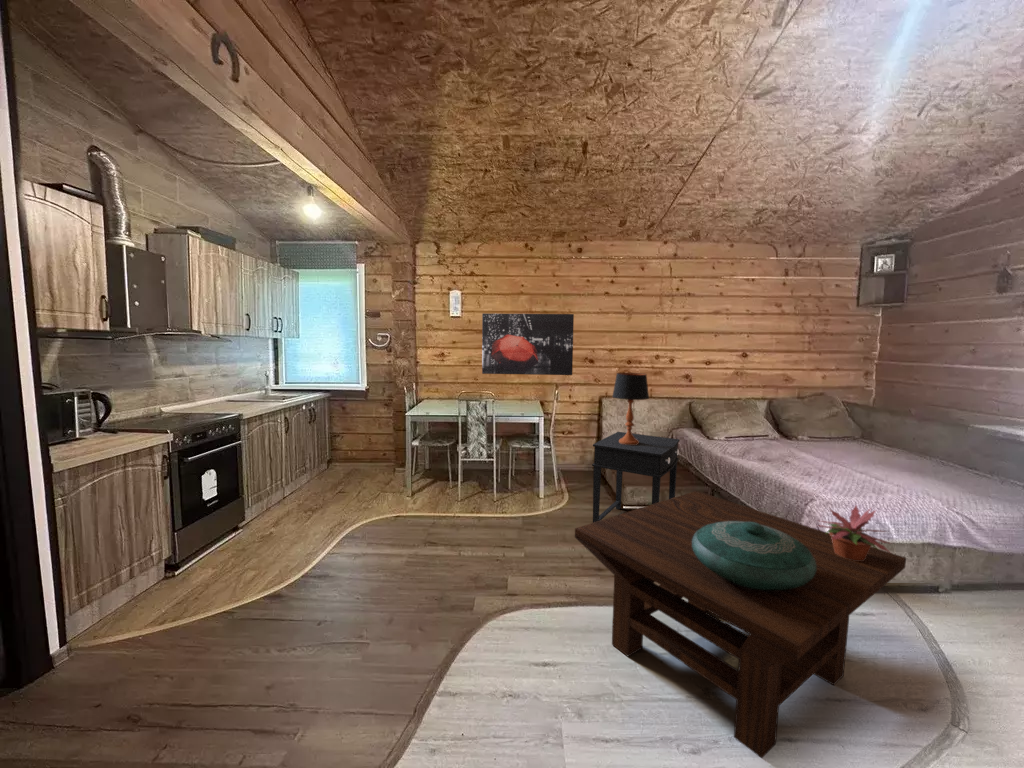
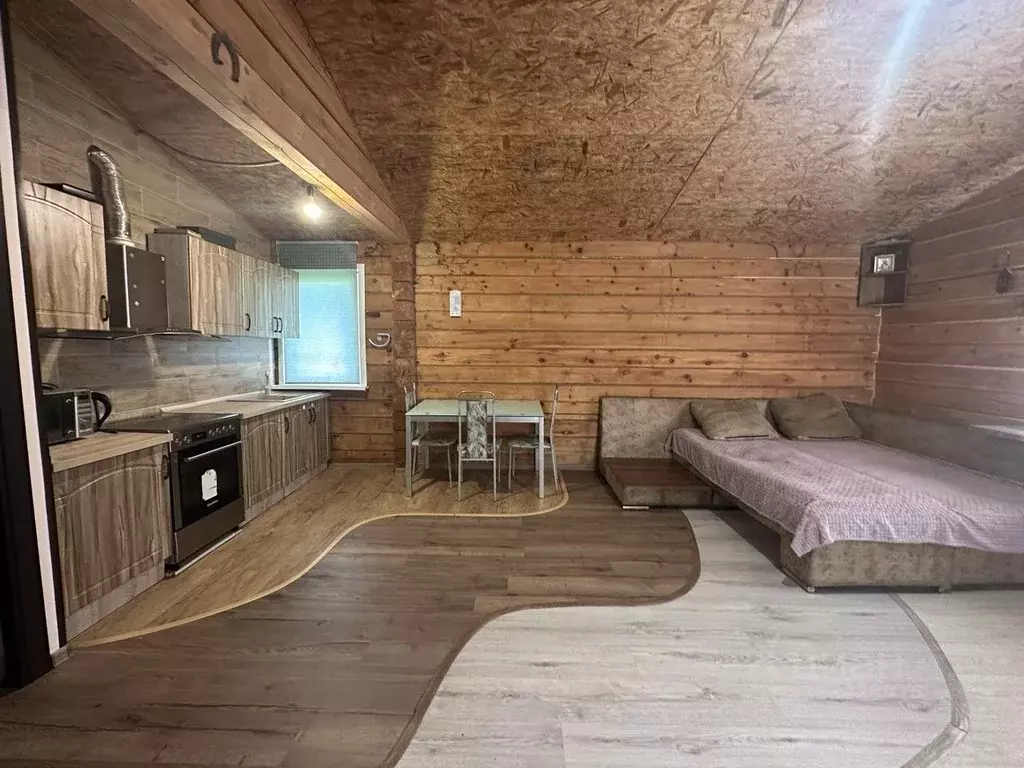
- coffee table [574,490,907,759]
- wall art [481,312,575,376]
- table lamp [611,372,650,445]
- potted plant [814,505,893,561]
- decorative bowl [692,521,817,590]
- side table [591,431,681,523]
